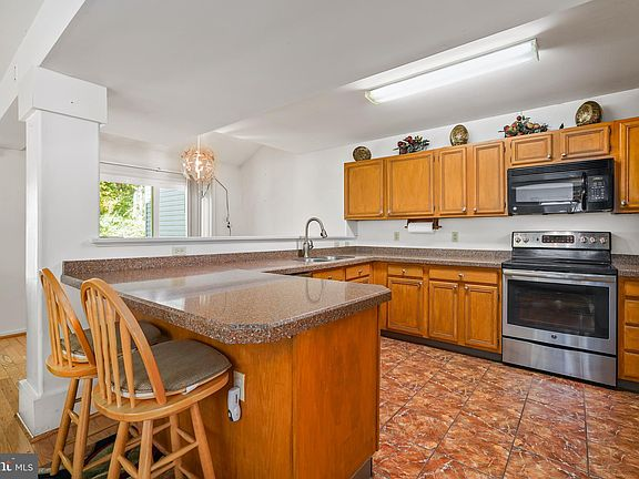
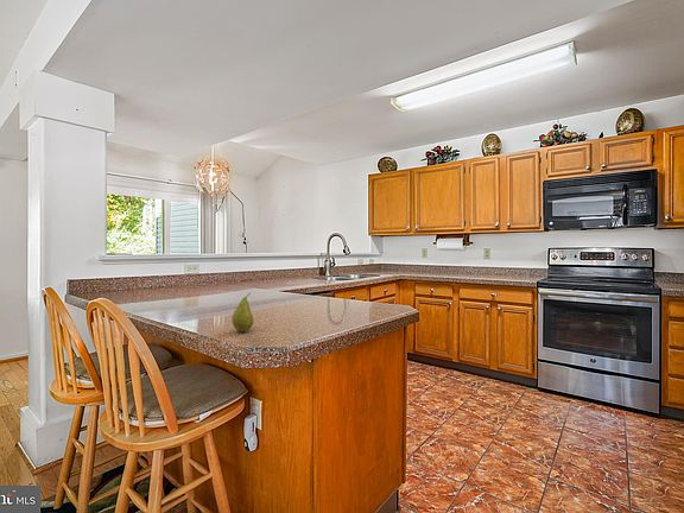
+ fruit [232,292,254,332]
